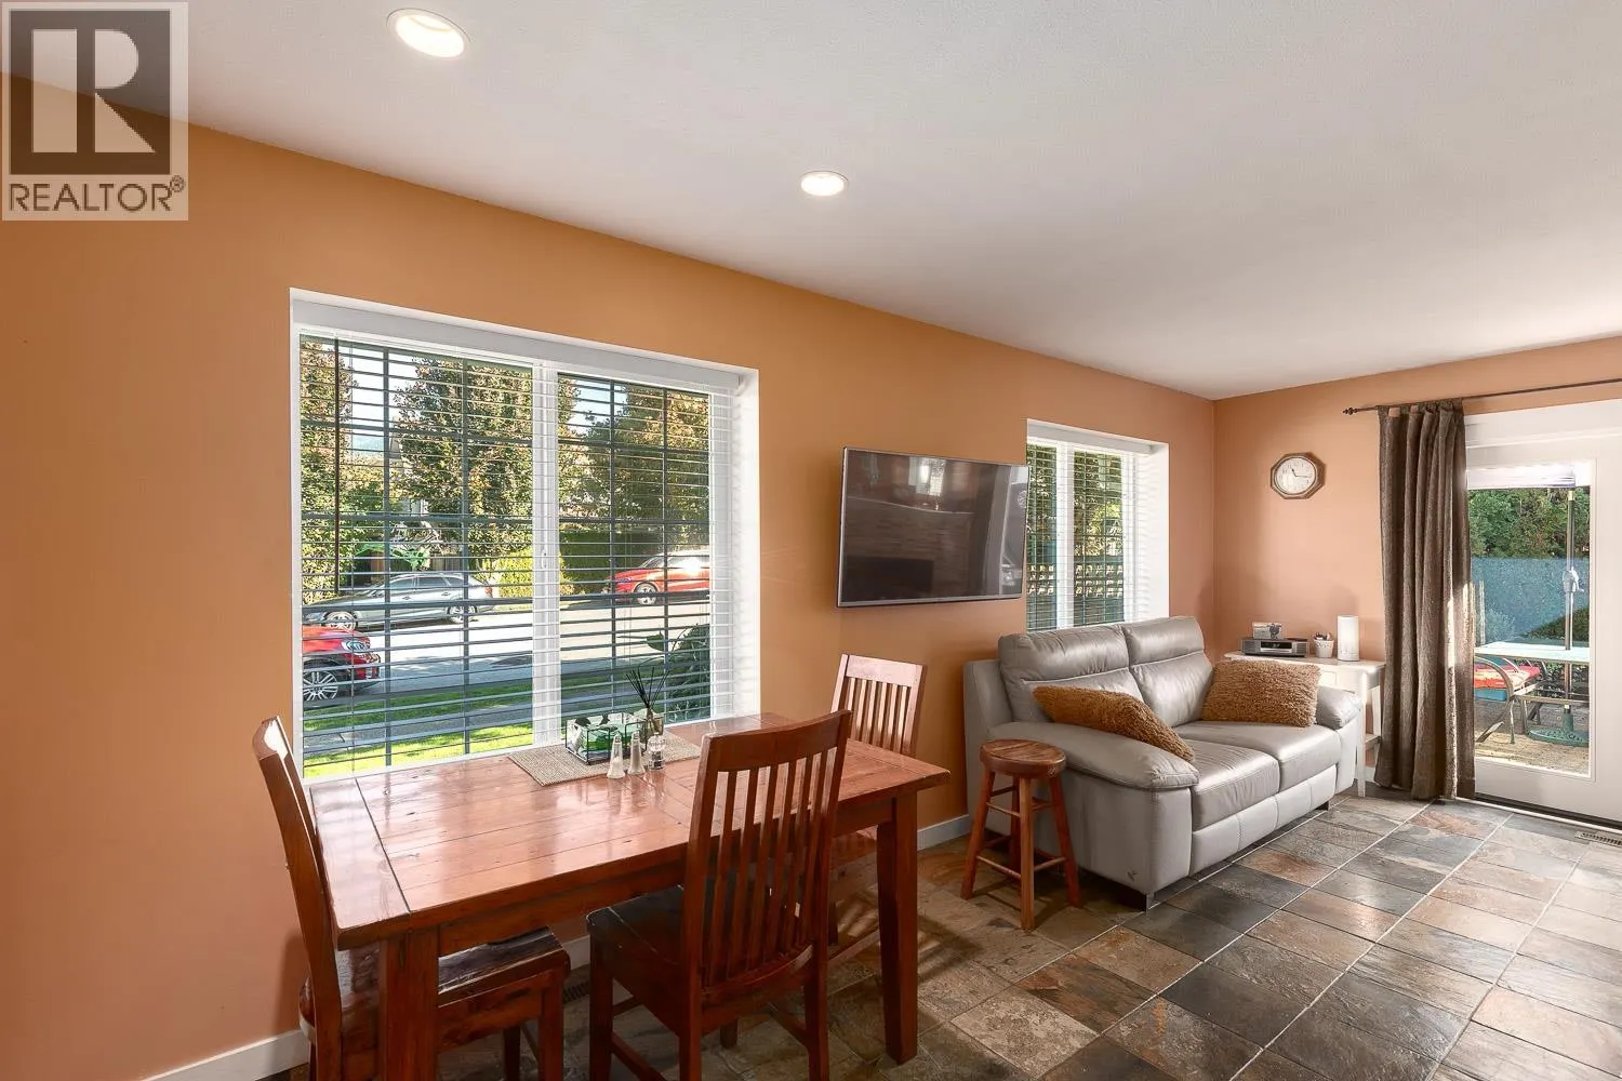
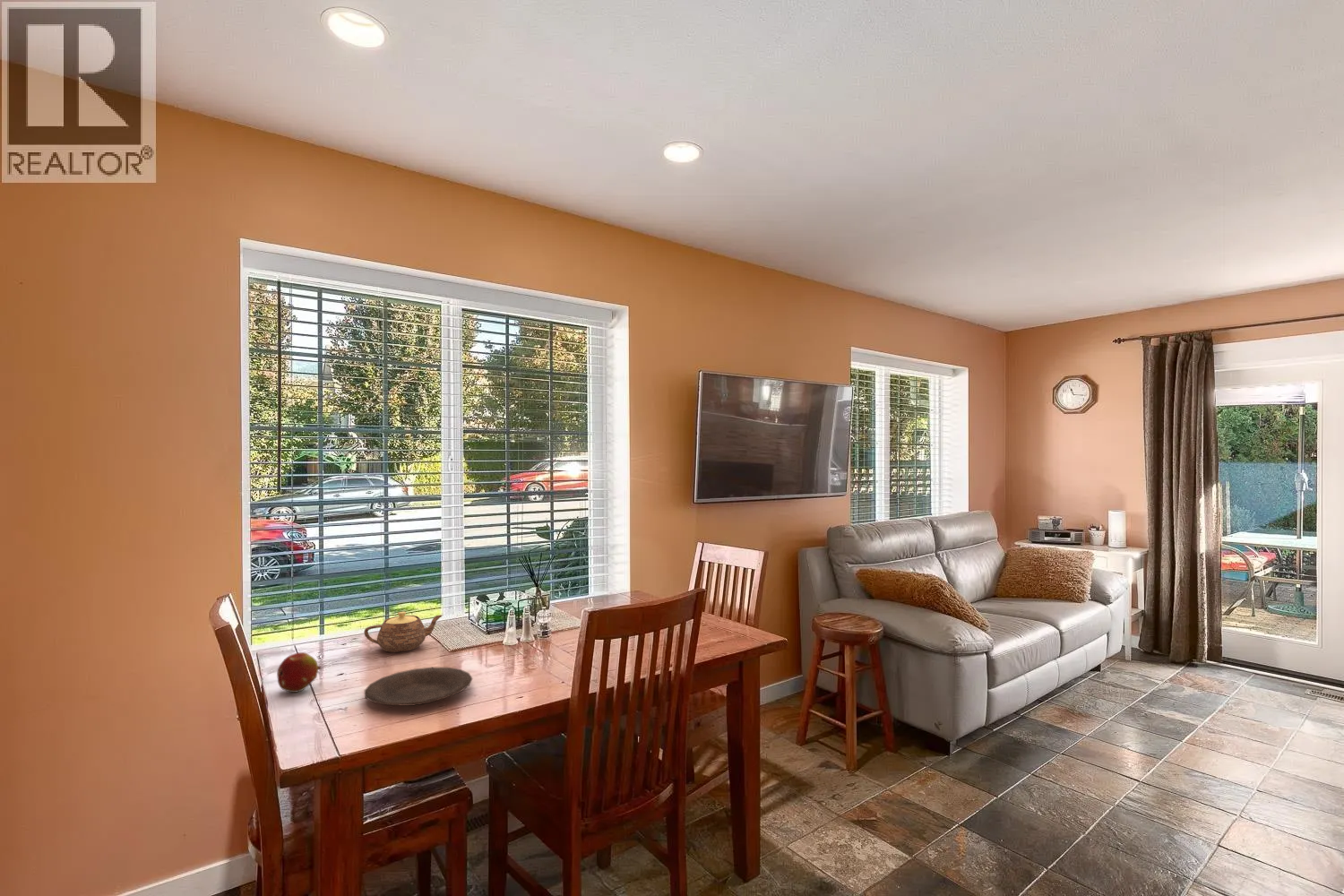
+ fruit [276,651,323,694]
+ plate [364,667,473,707]
+ teapot [363,611,444,653]
